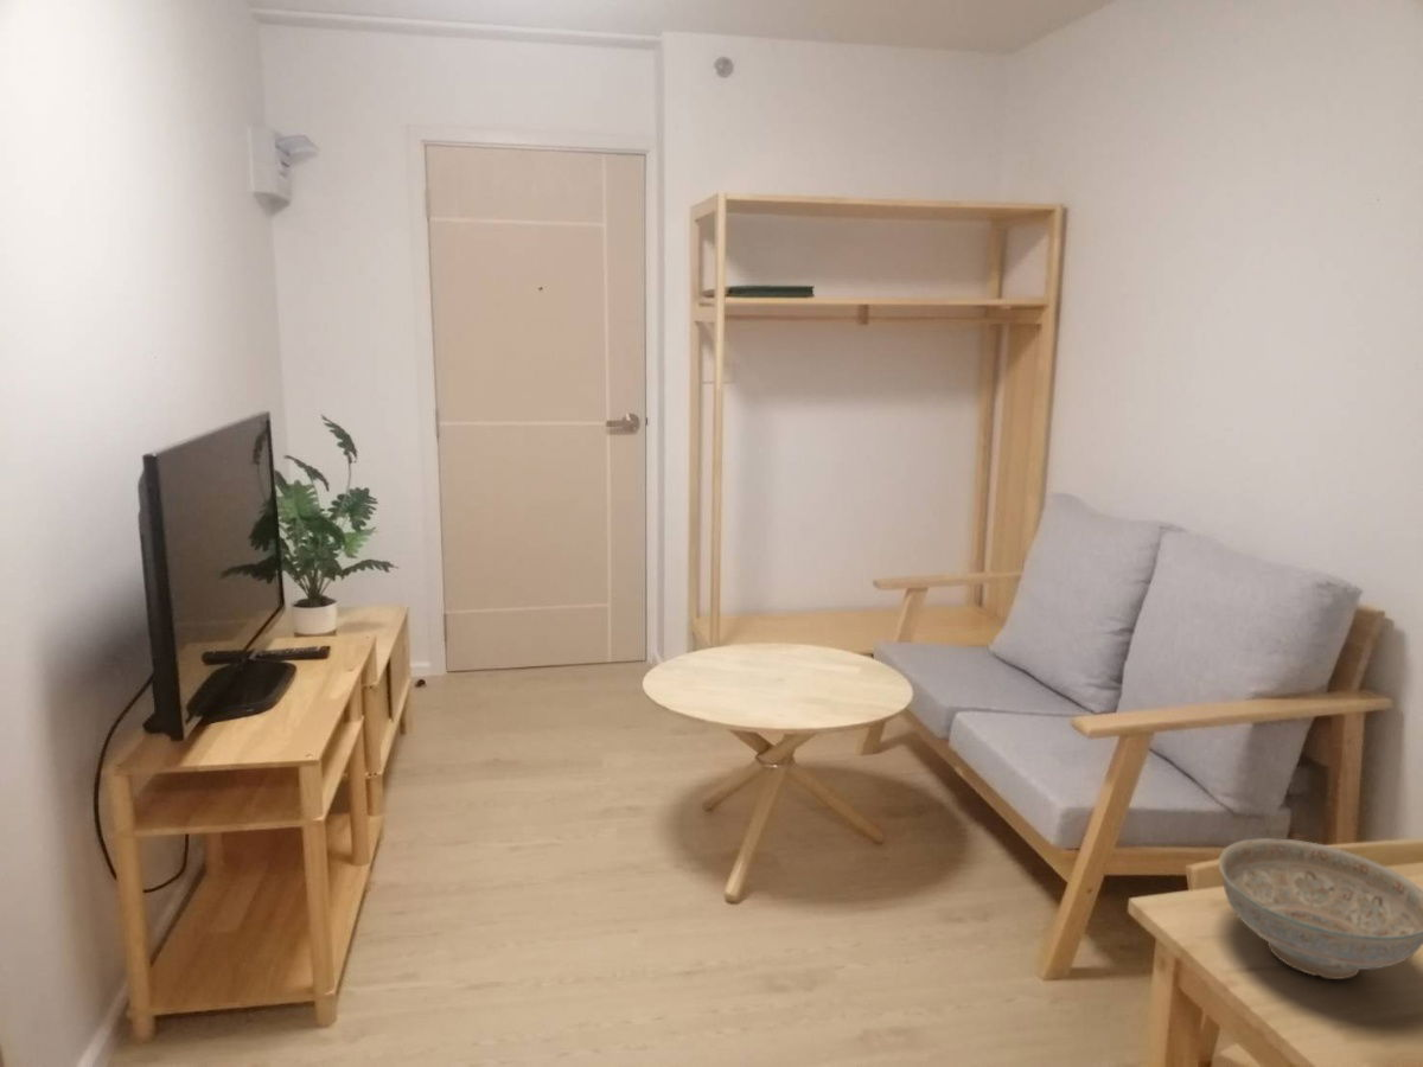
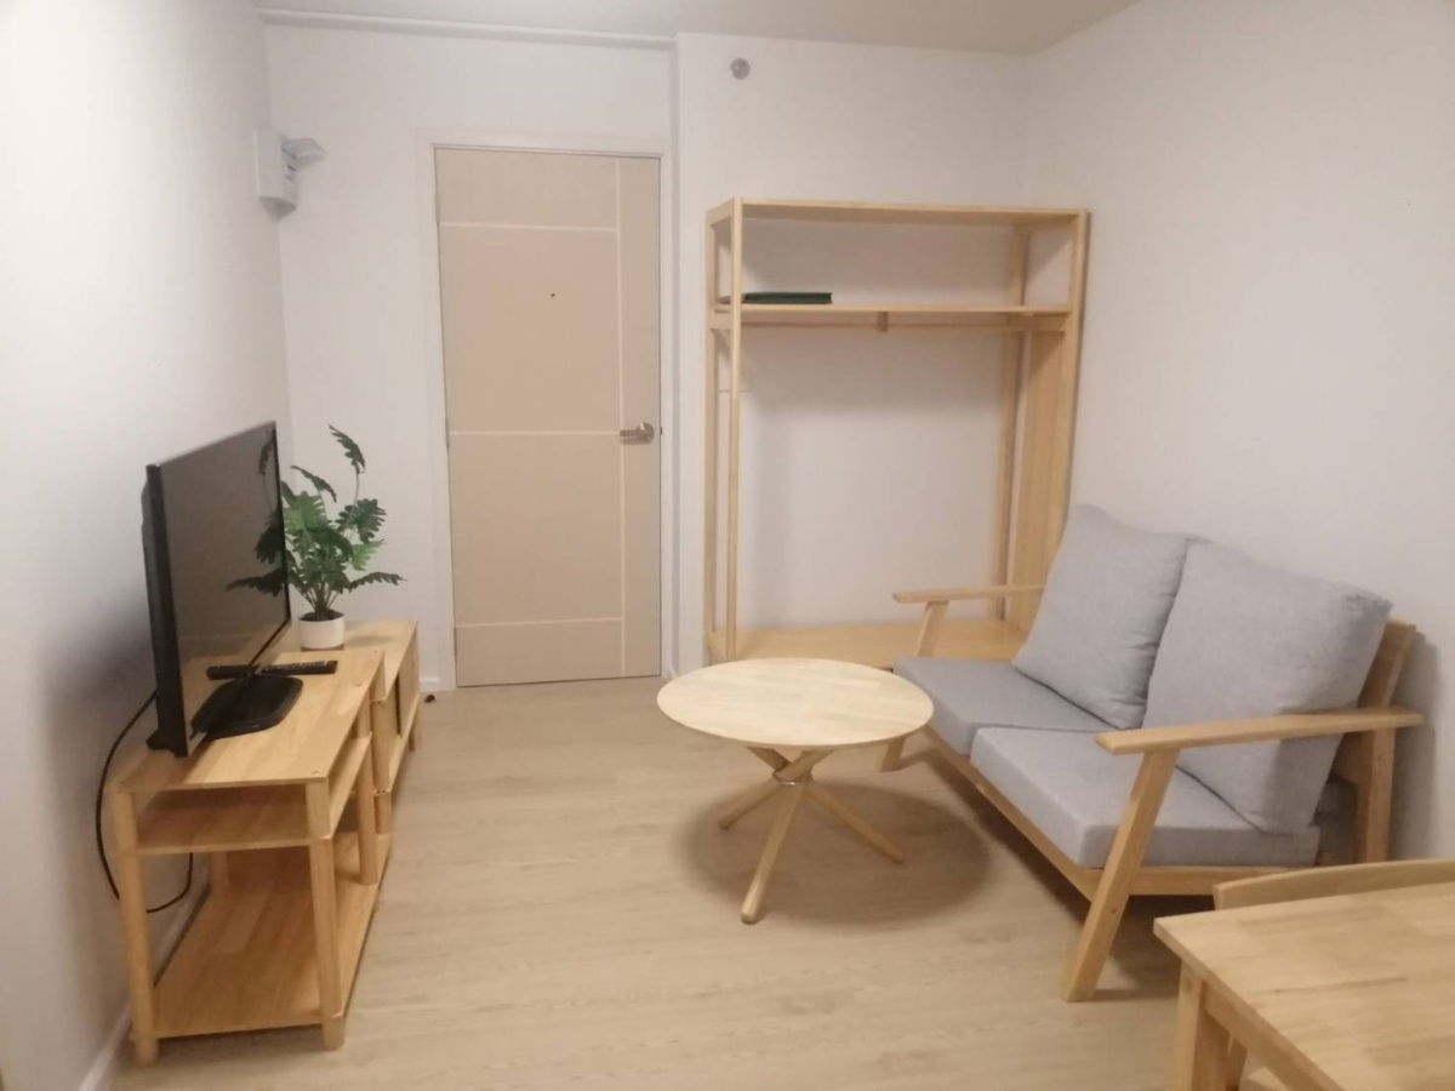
- decorative bowl [1218,837,1423,980]
